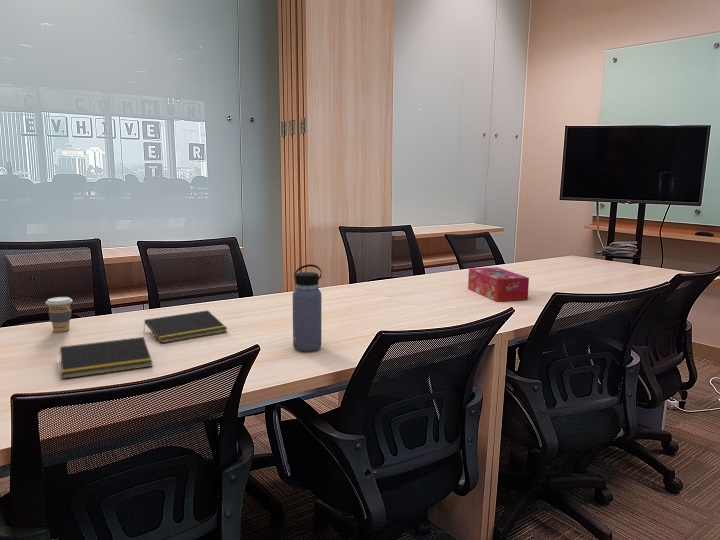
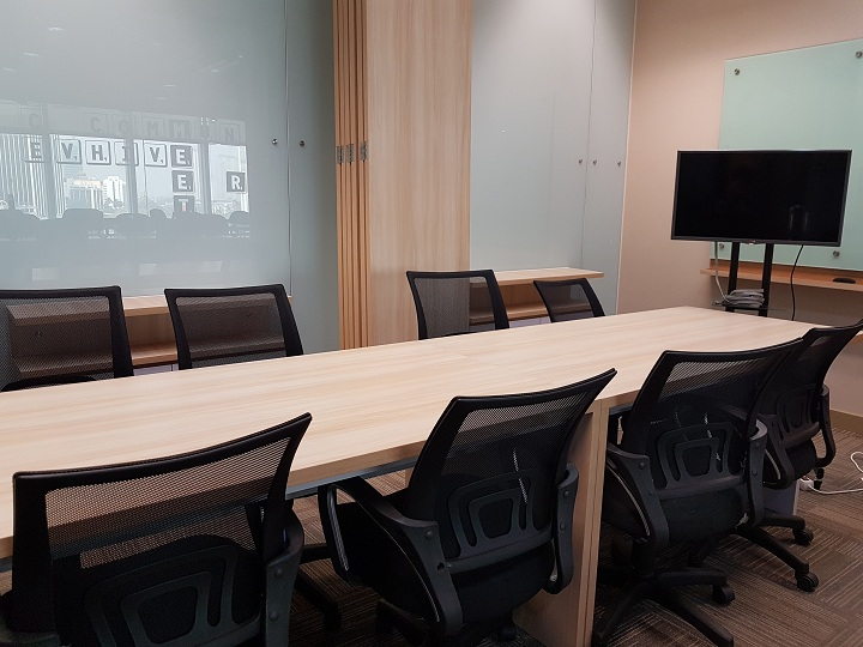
- coffee cup [45,296,73,333]
- notepad [142,309,228,344]
- tissue box [467,266,530,302]
- notepad [58,336,153,380]
- water bottle [292,263,323,352]
